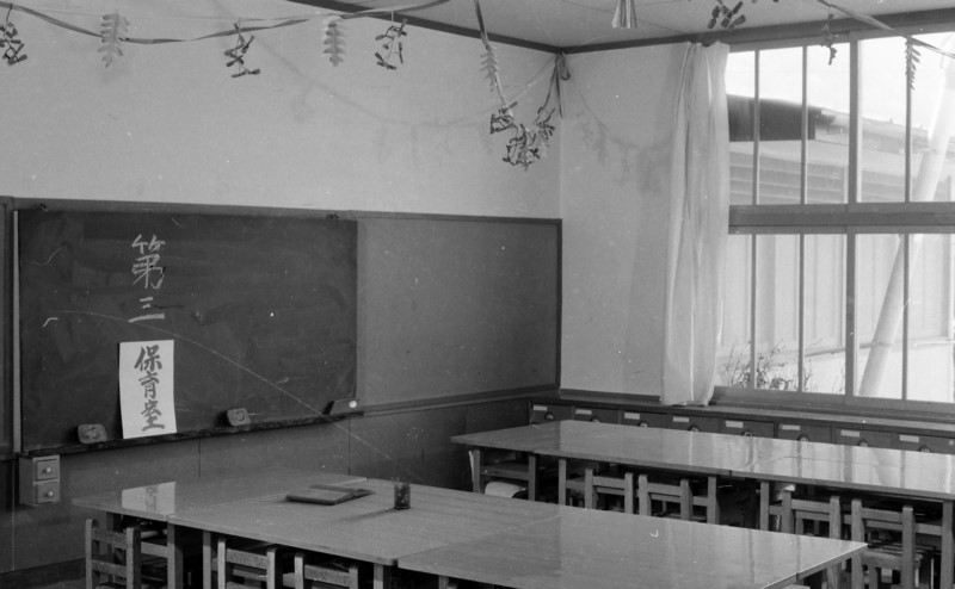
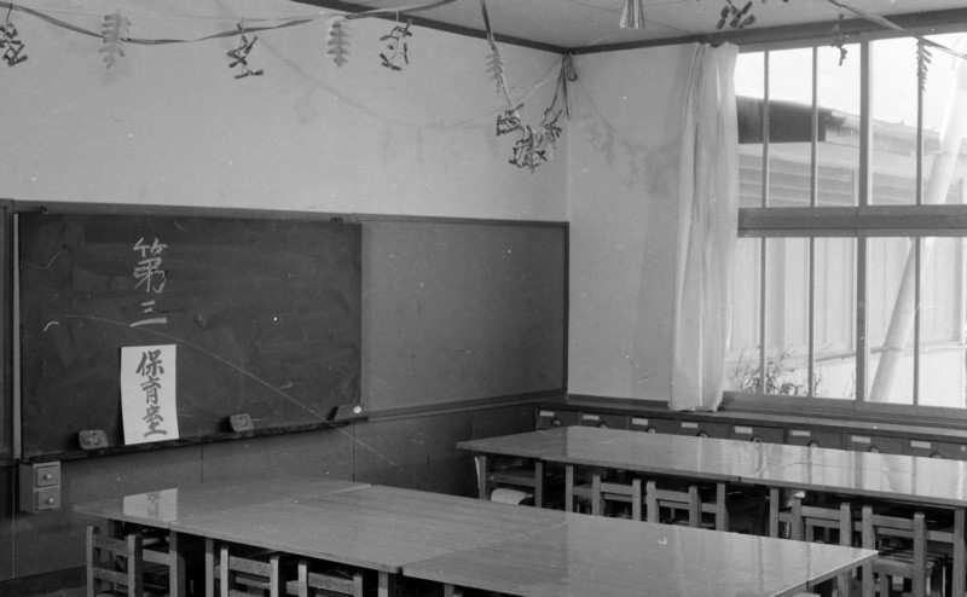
- diary [283,482,377,507]
- pen holder [389,470,414,510]
